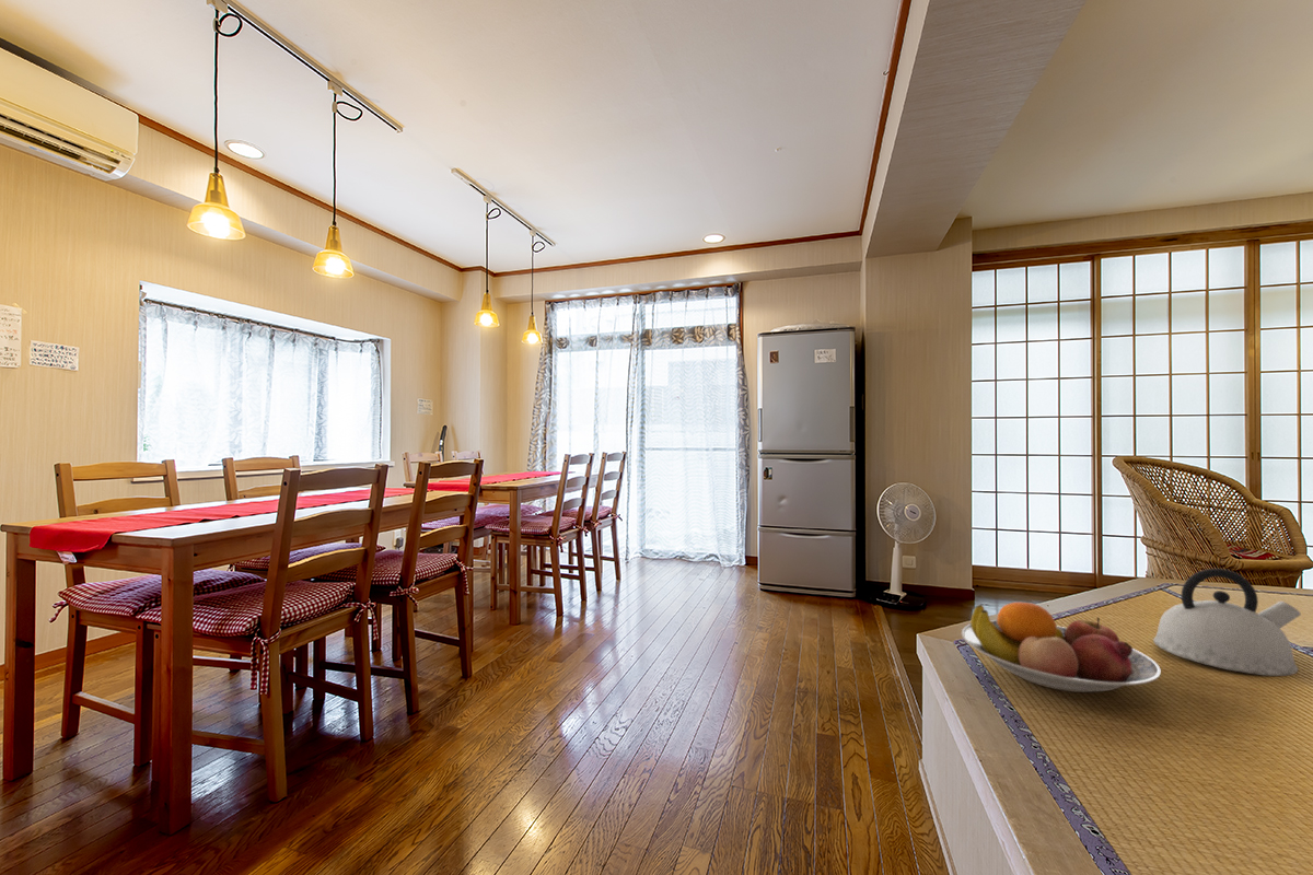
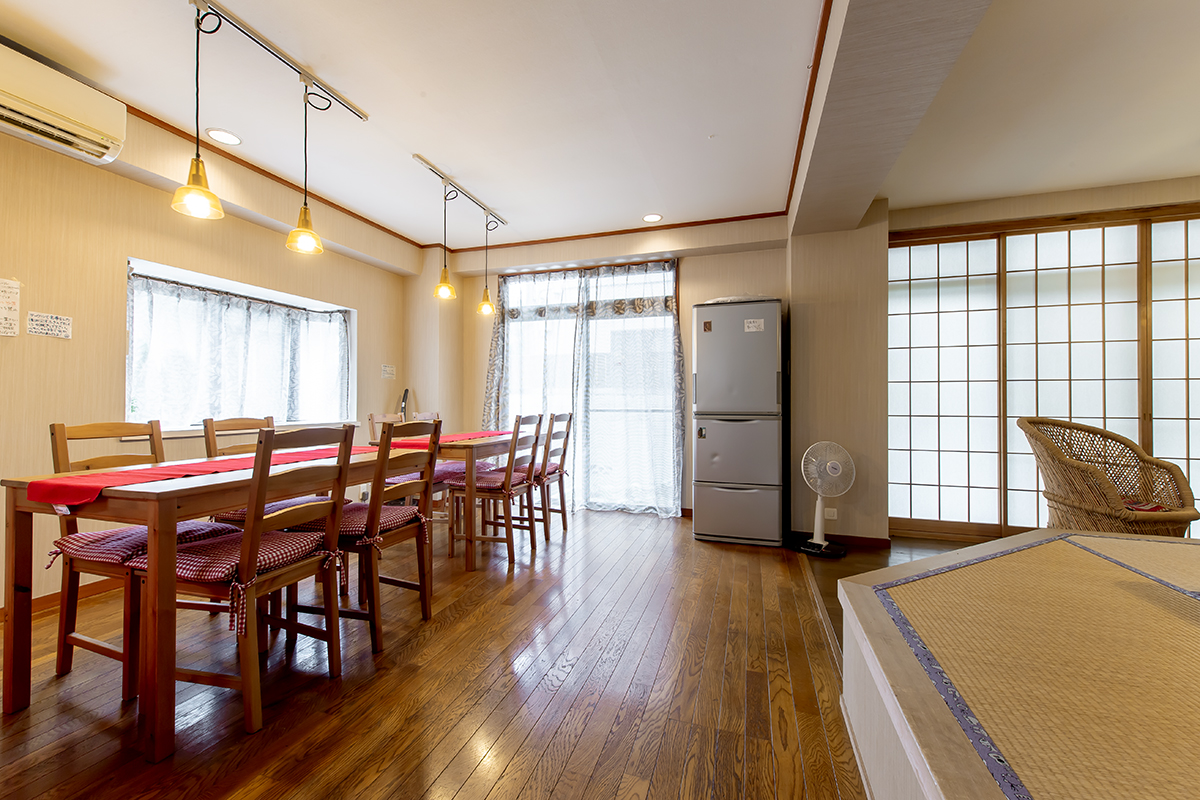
- kettle [1152,568,1302,677]
- fruit bowl [961,602,1162,693]
